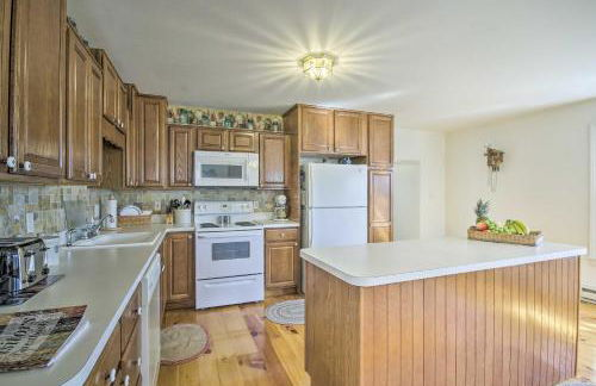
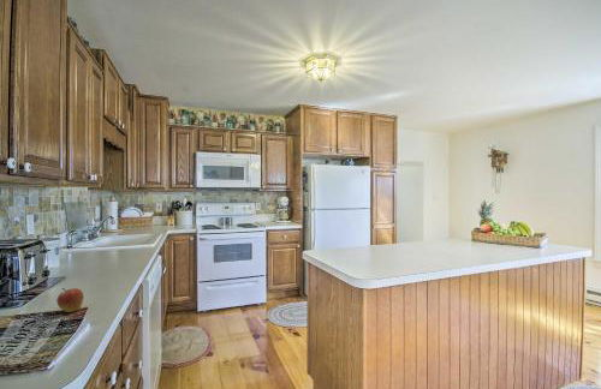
+ fruit [55,287,85,313]
